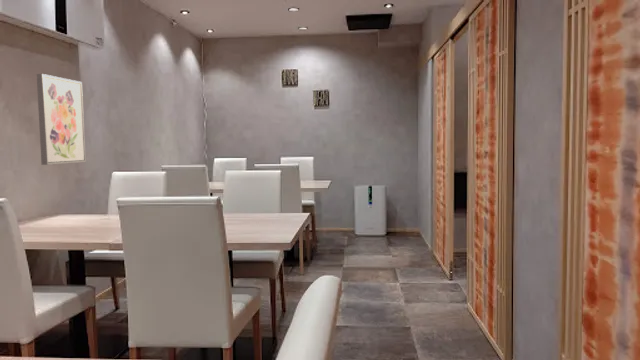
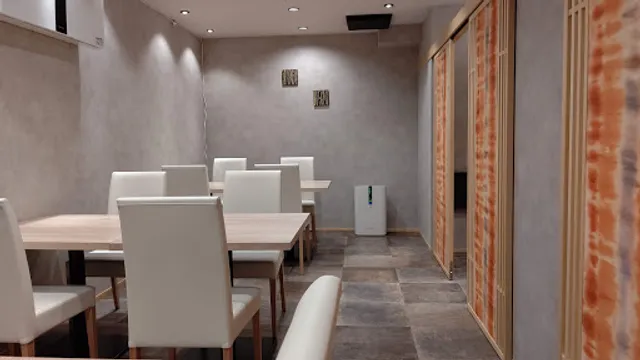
- wall art [36,73,87,166]
